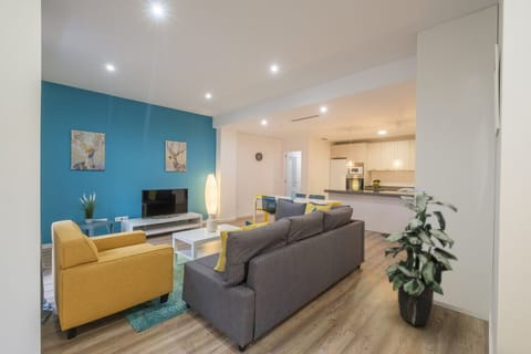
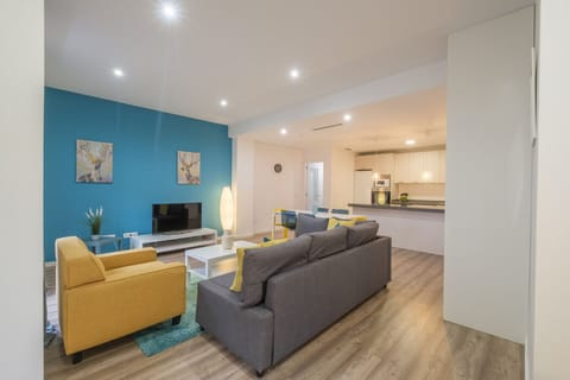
- indoor plant [378,187,459,326]
